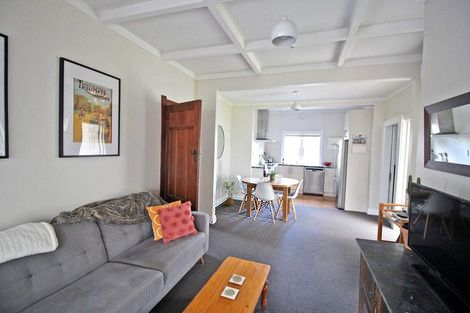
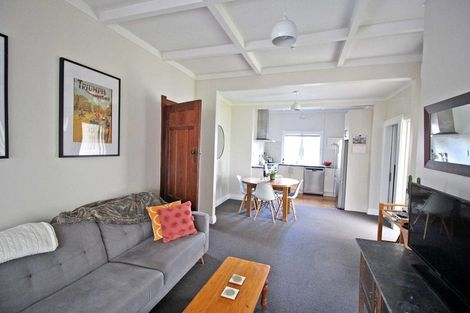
- house plant [222,180,242,207]
